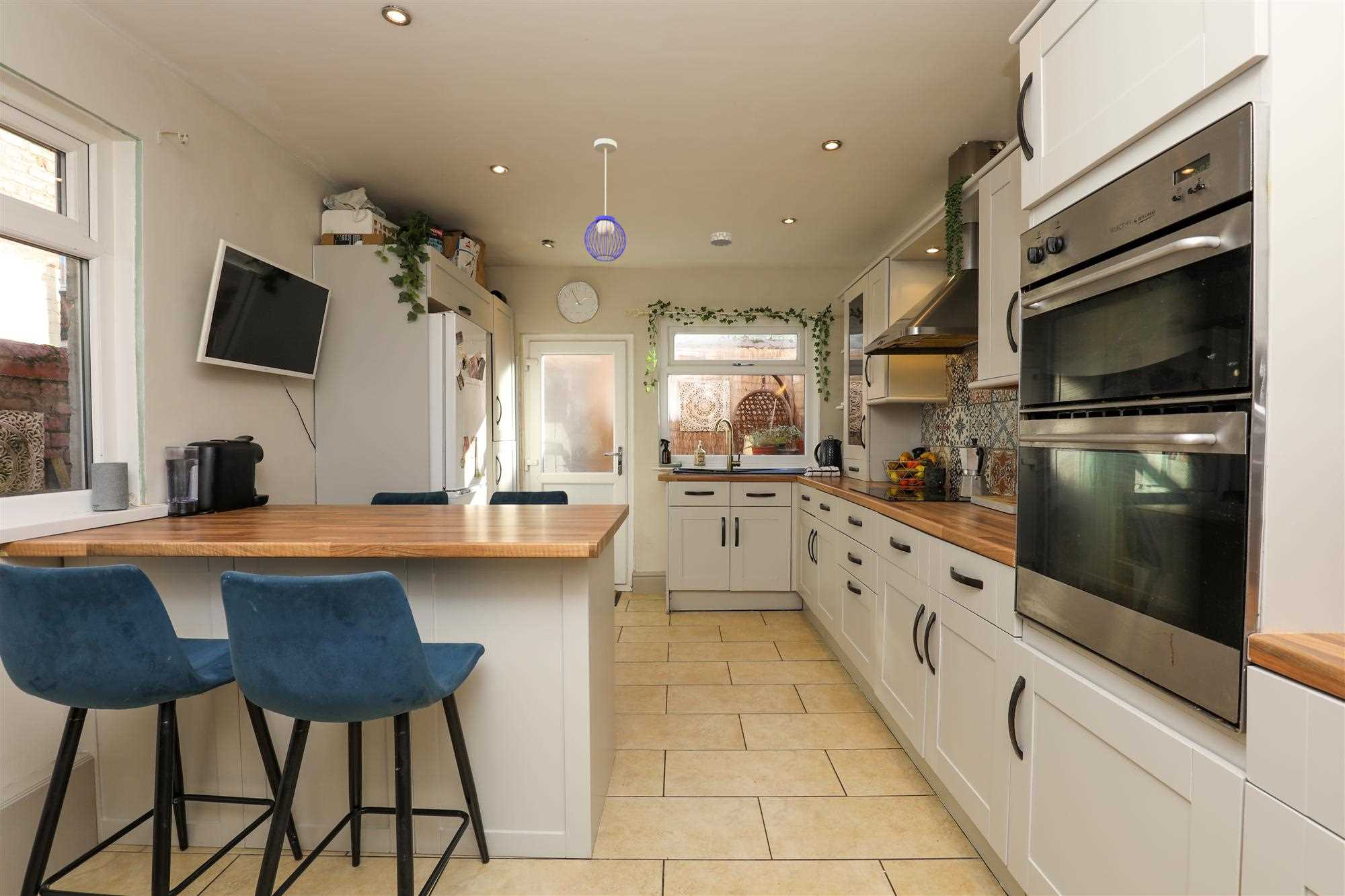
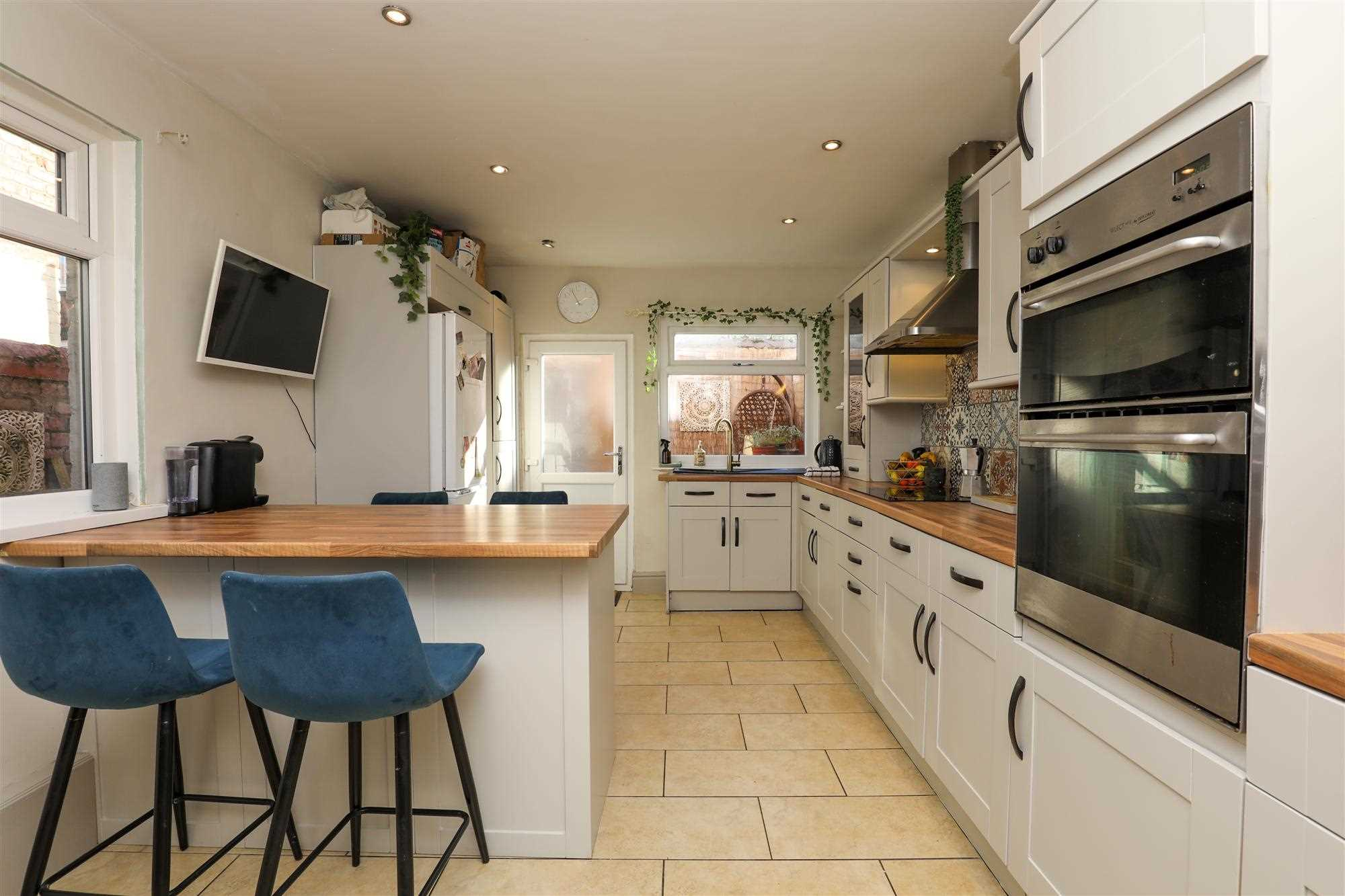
- pendant light [584,138,627,262]
- smoke detector [709,231,733,247]
